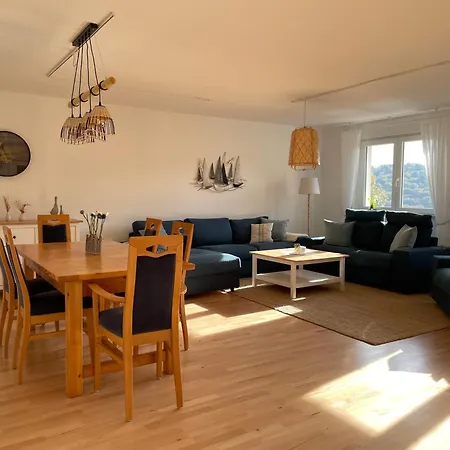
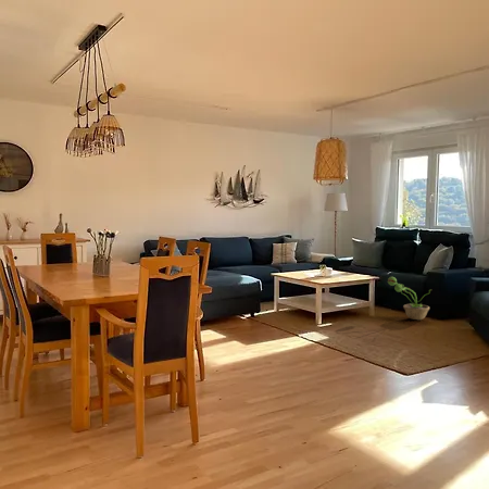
+ decorative plant [387,276,431,321]
